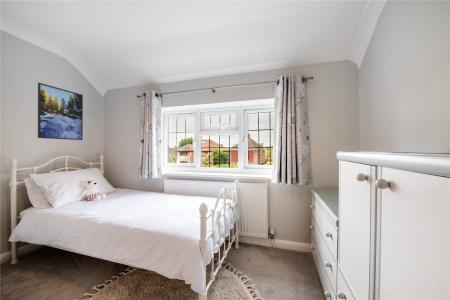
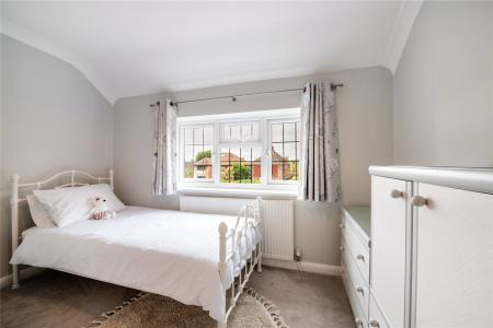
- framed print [37,82,84,141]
